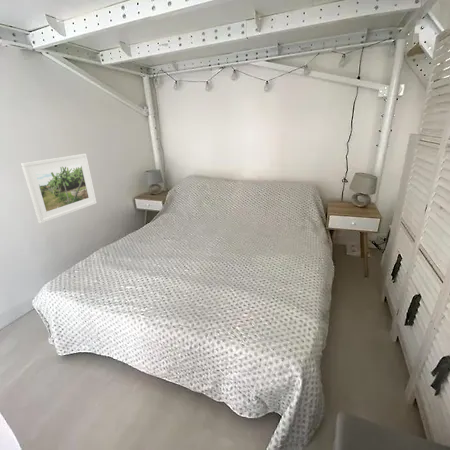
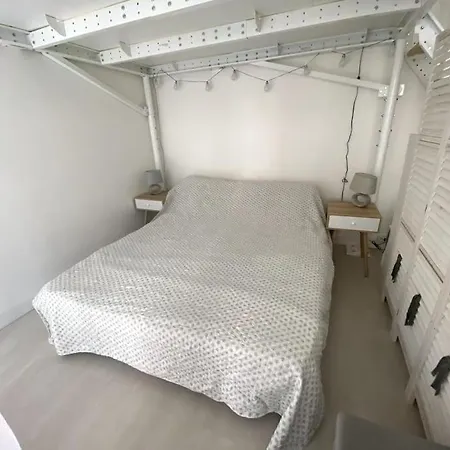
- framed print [20,153,98,224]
